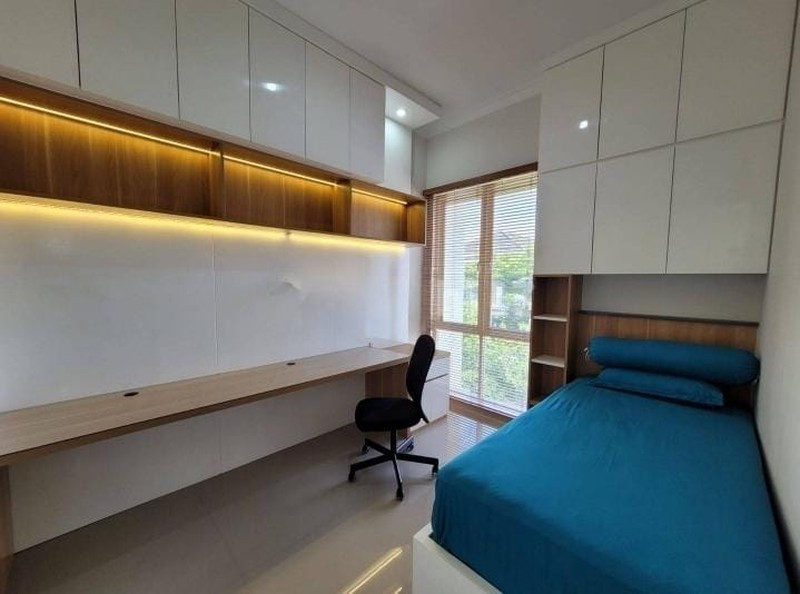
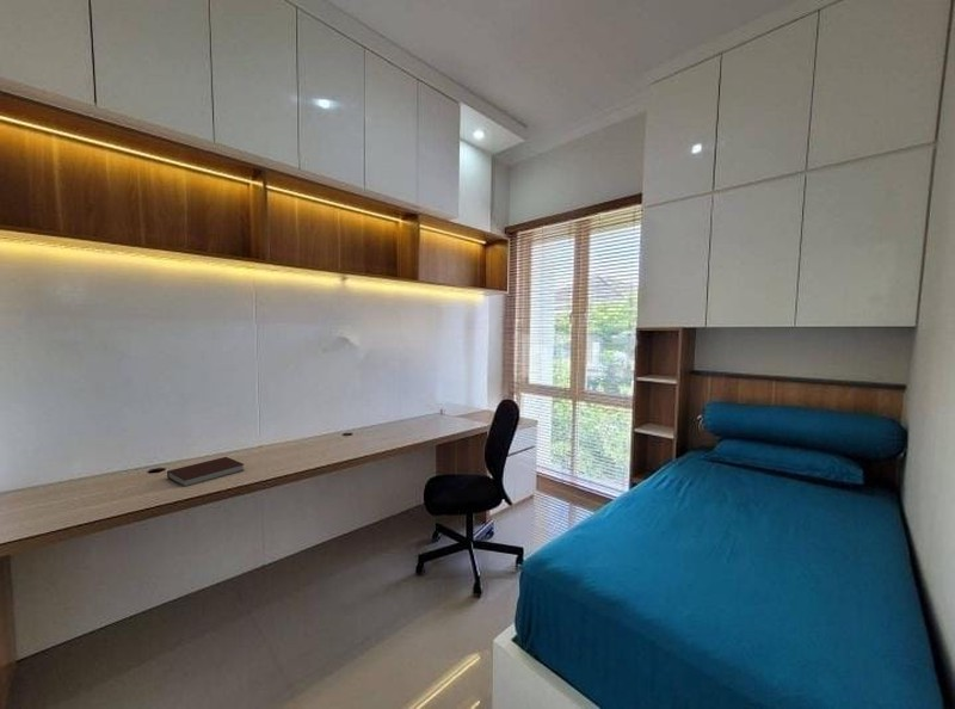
+ notebook [166,456,245,488]
